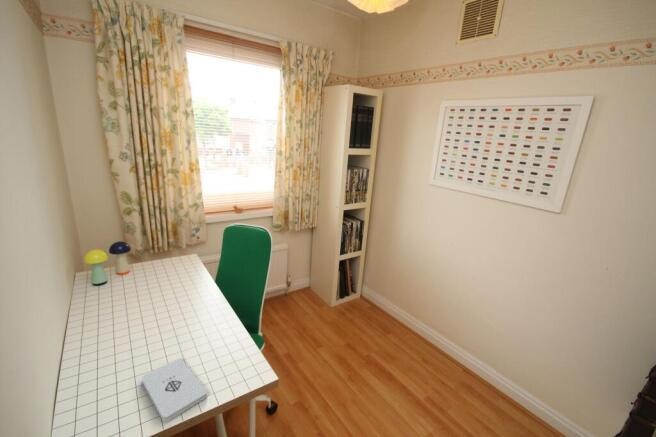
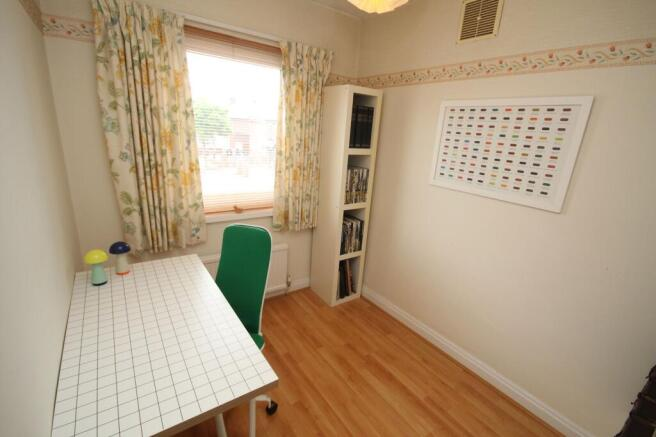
- notepad [141,357,208,422]
